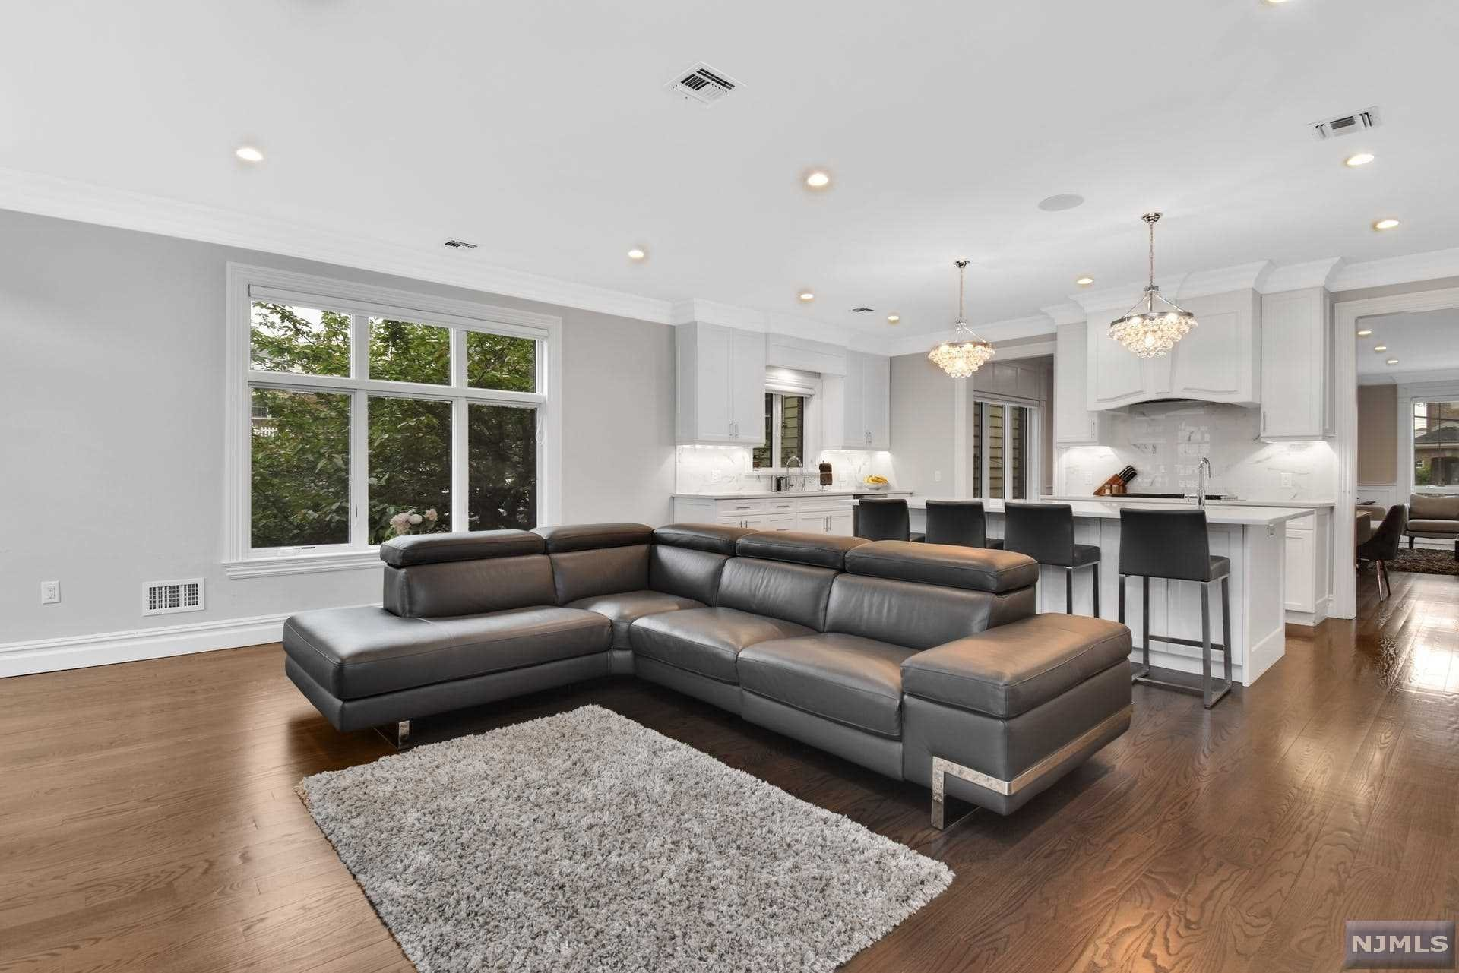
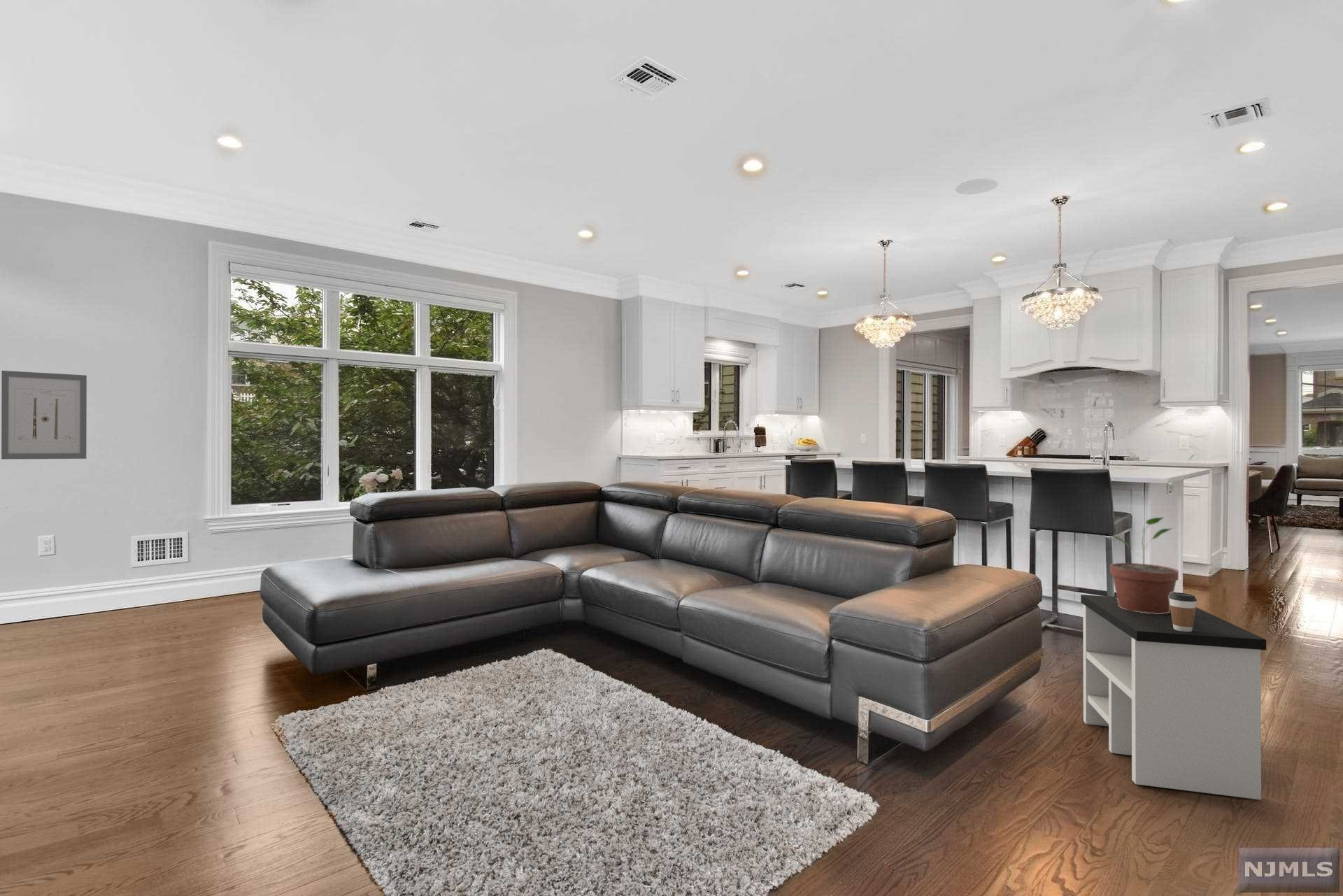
+ side table [1080,594,1267,800]
+ coffee cup [1169,592,1198,632]
+ wall art [1,370,87,460]
+ potted plant [1109,517,1179,614]
